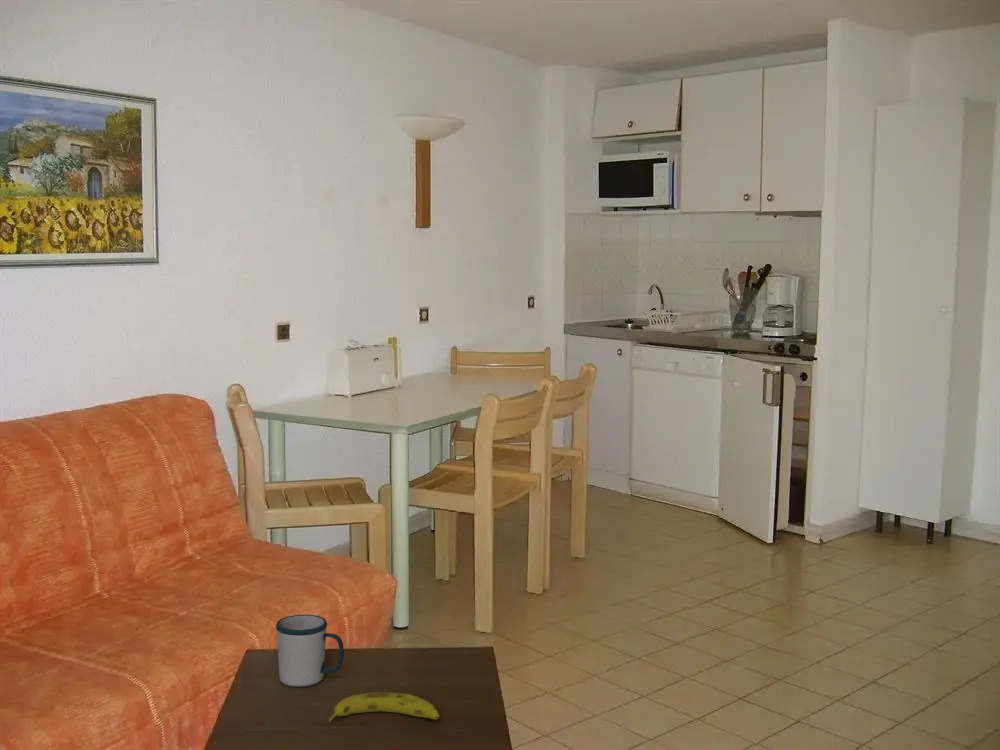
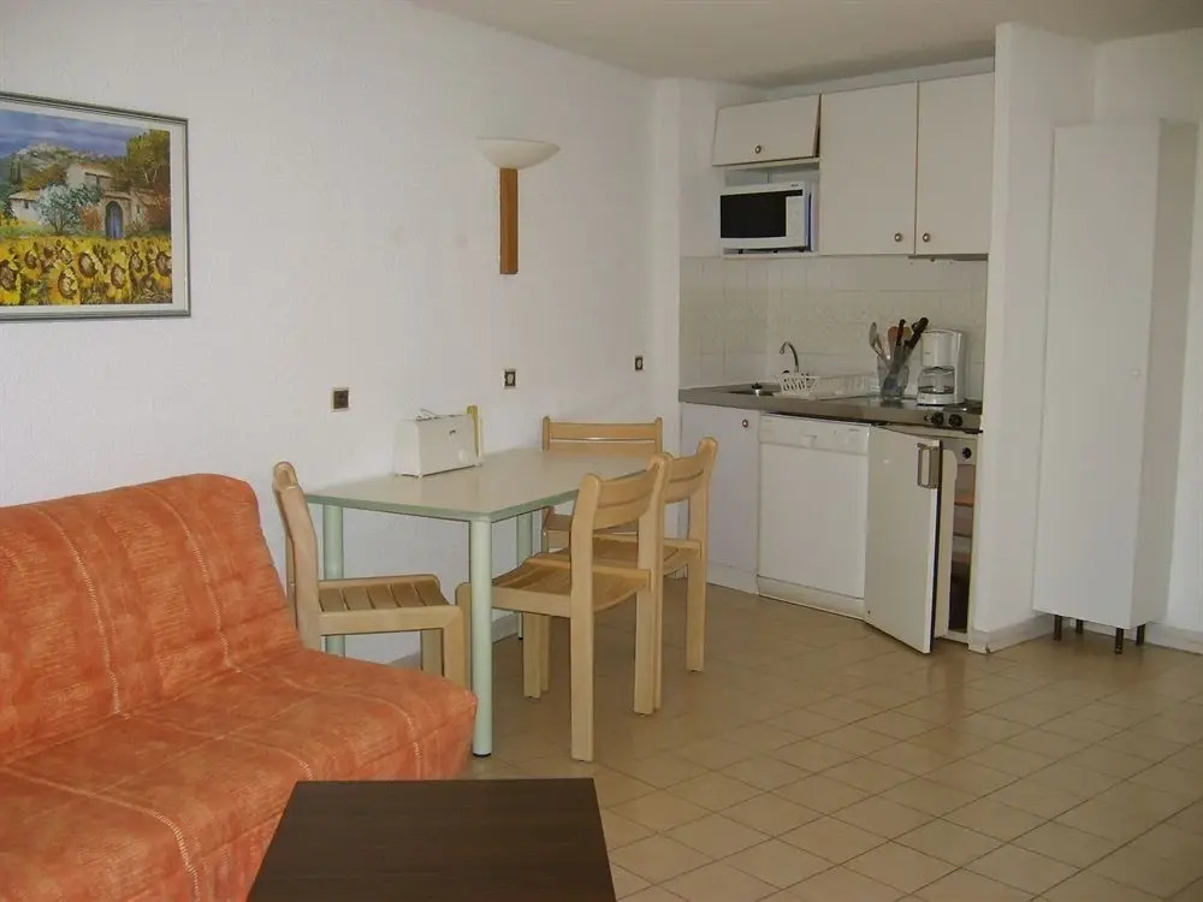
- mug [275,614,345,688]
- fruit [327,691,440,723]
